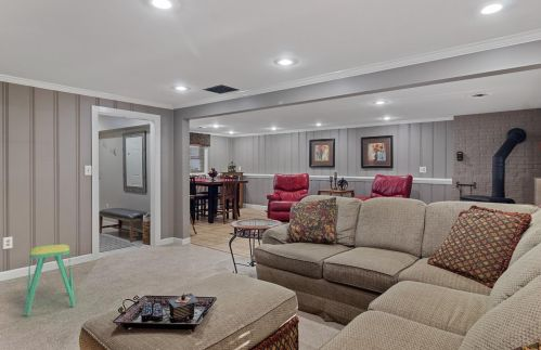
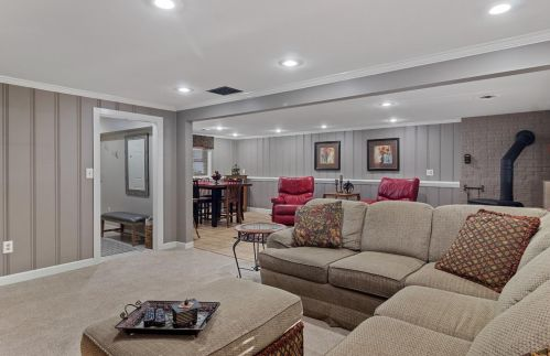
- stool [24,244,76,316]
